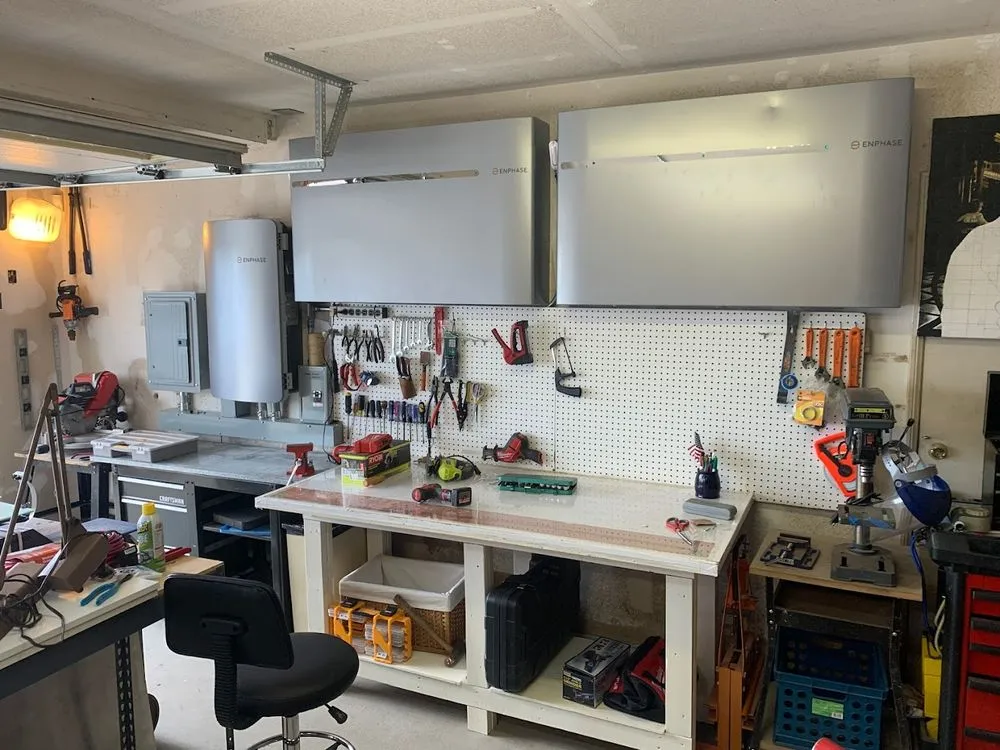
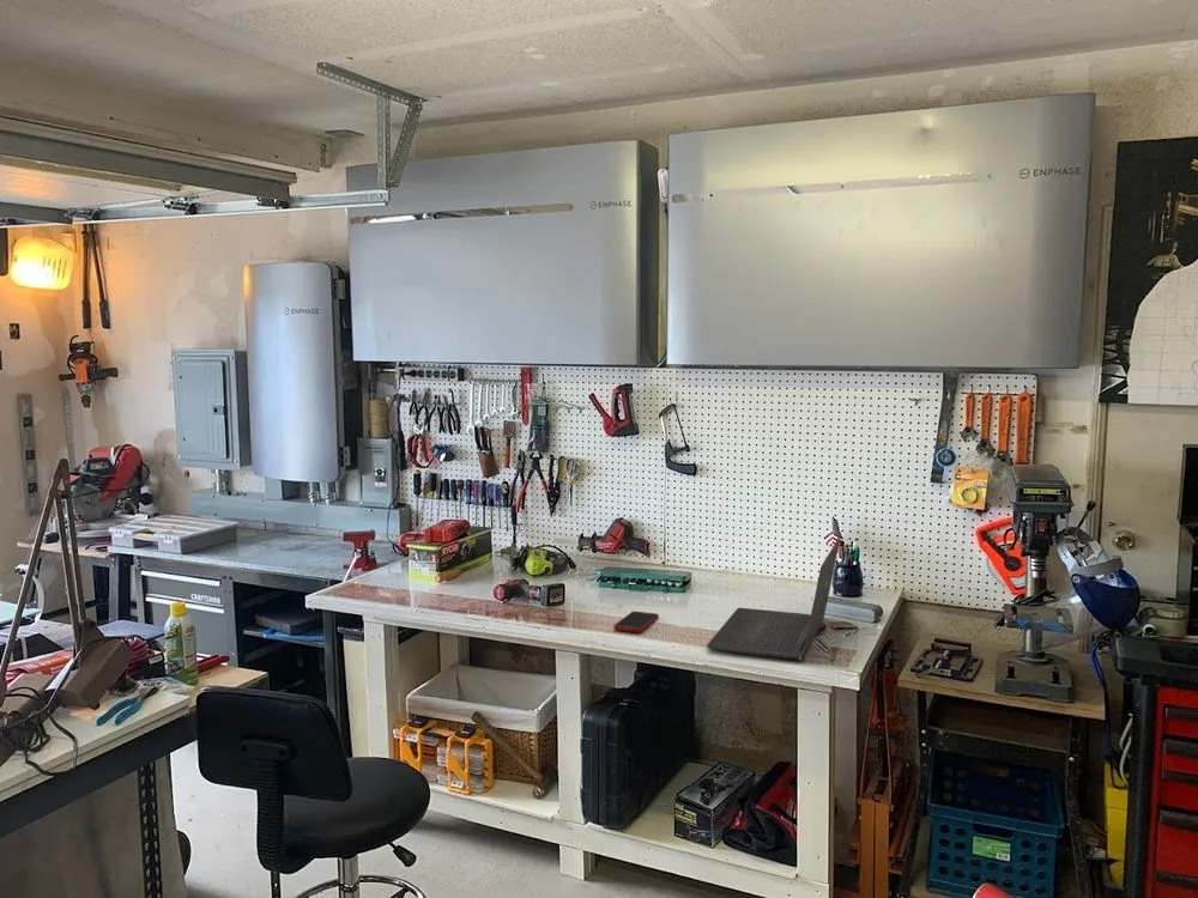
+ laptop [706,536,842,661]
+ cell phone [612,611,660,633]
